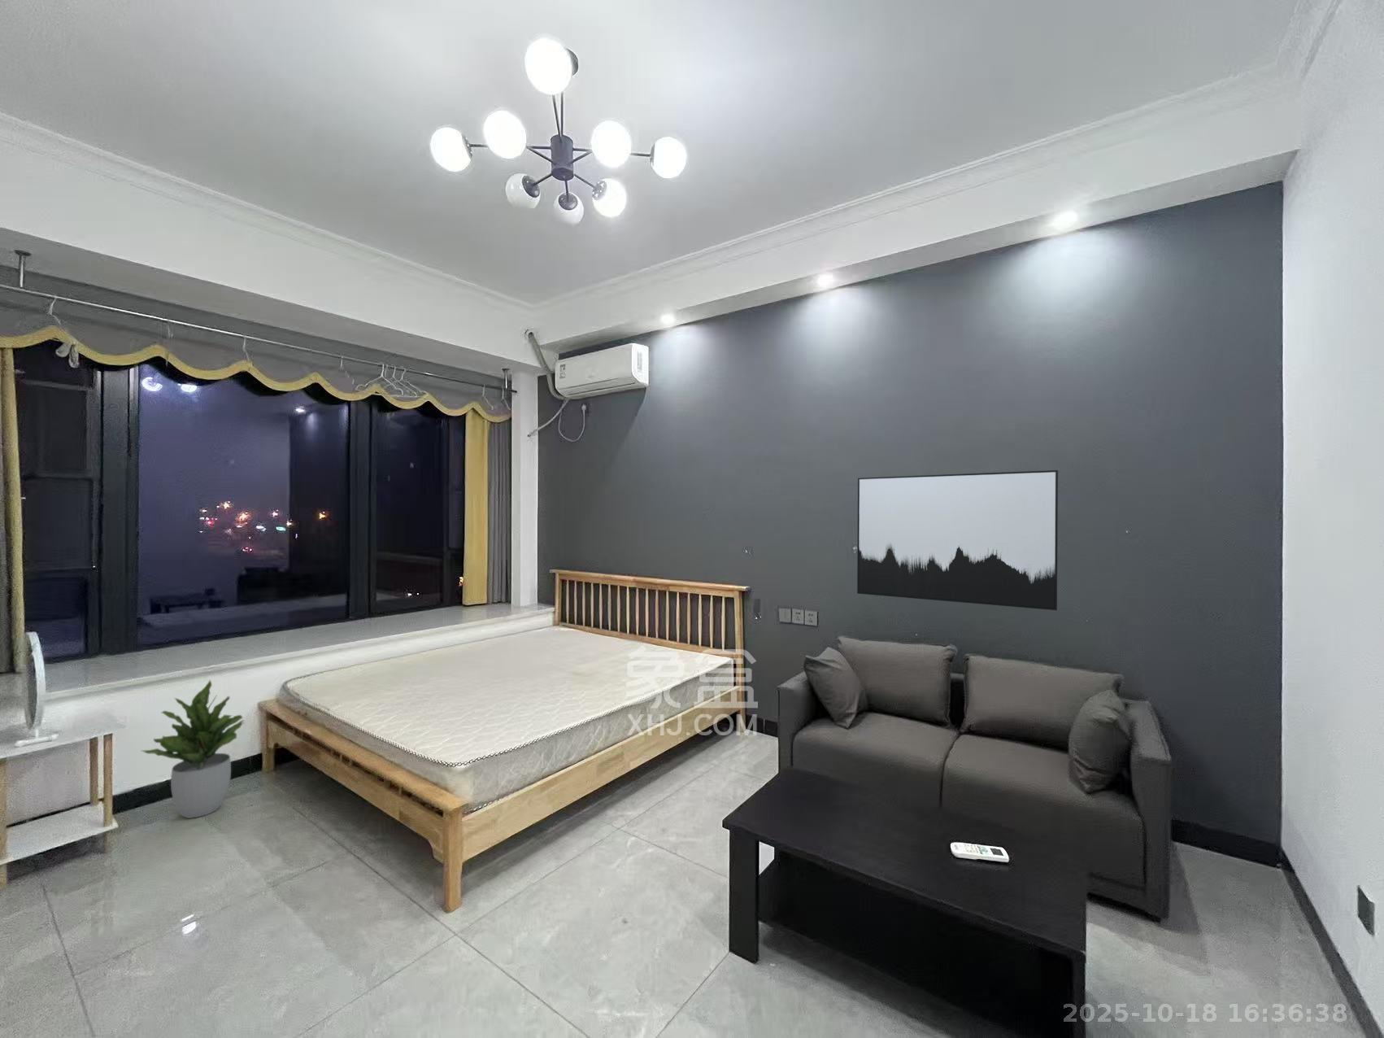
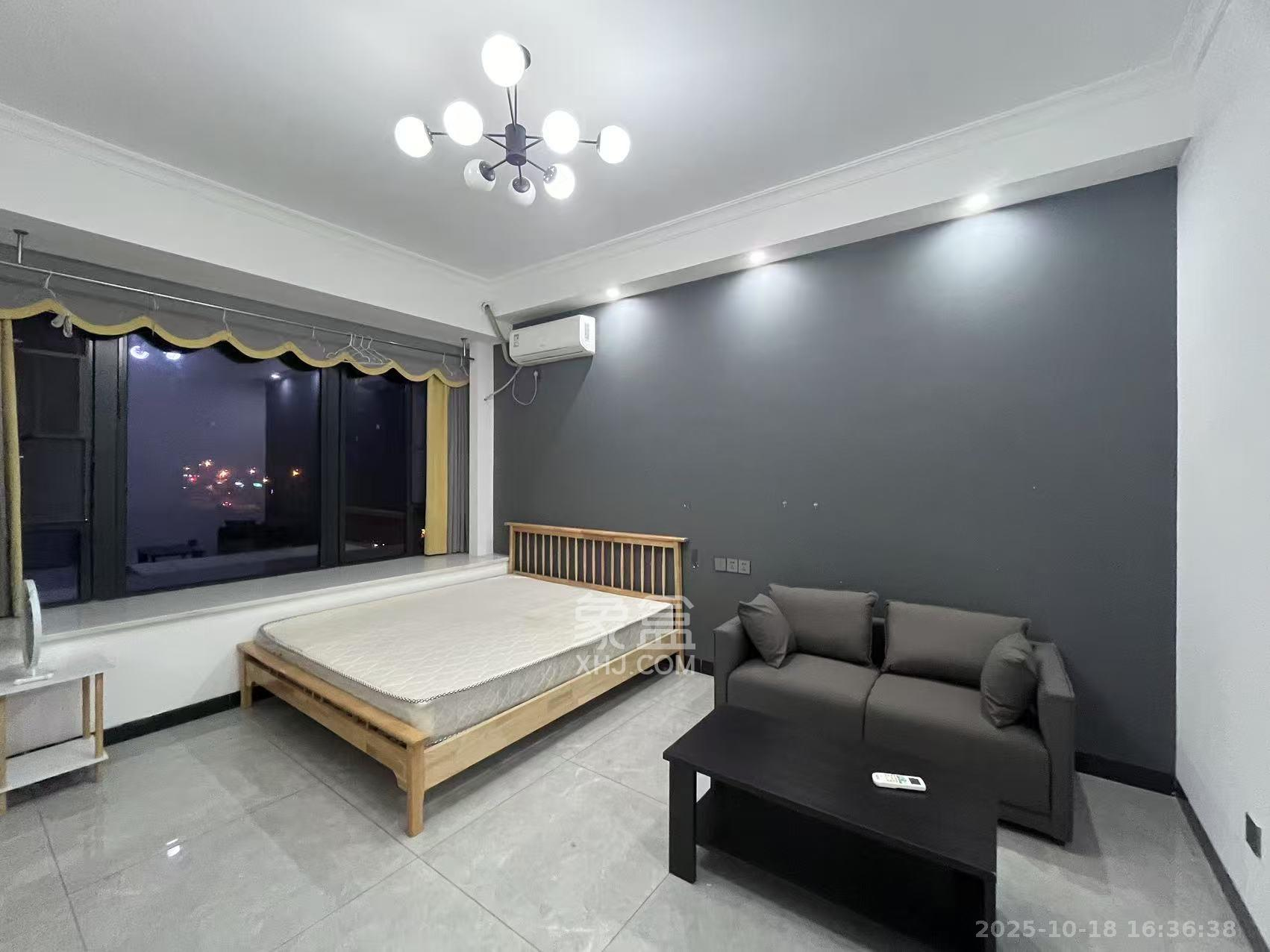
- wall art [857,469,1059,611]
- potted plant [139,679,245,819]
